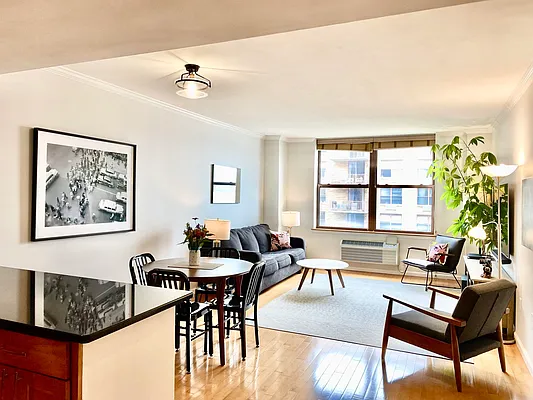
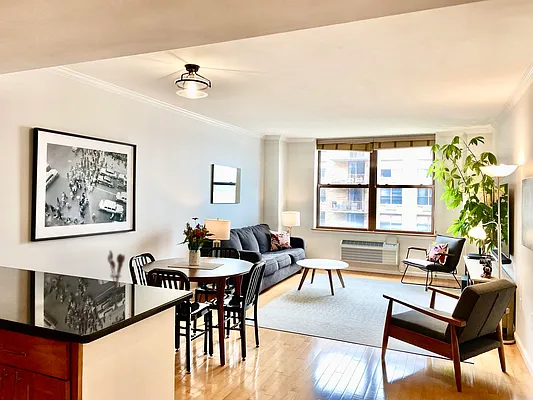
+ utensil holder [107,249,126,289]
